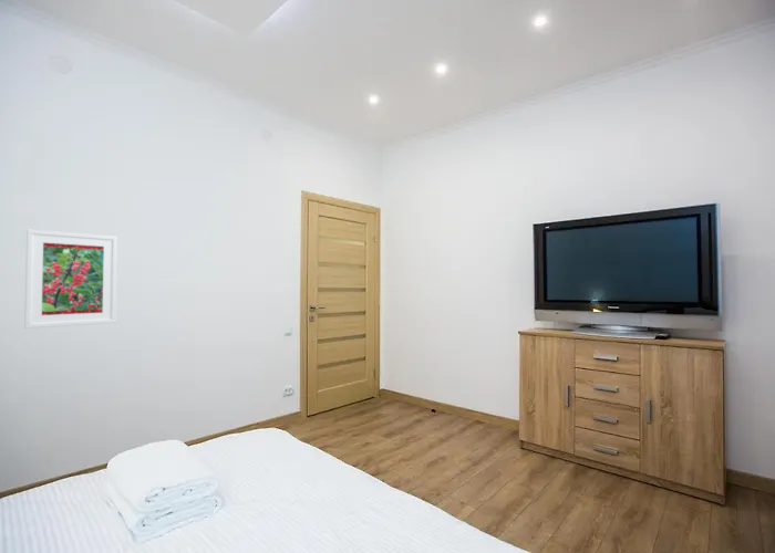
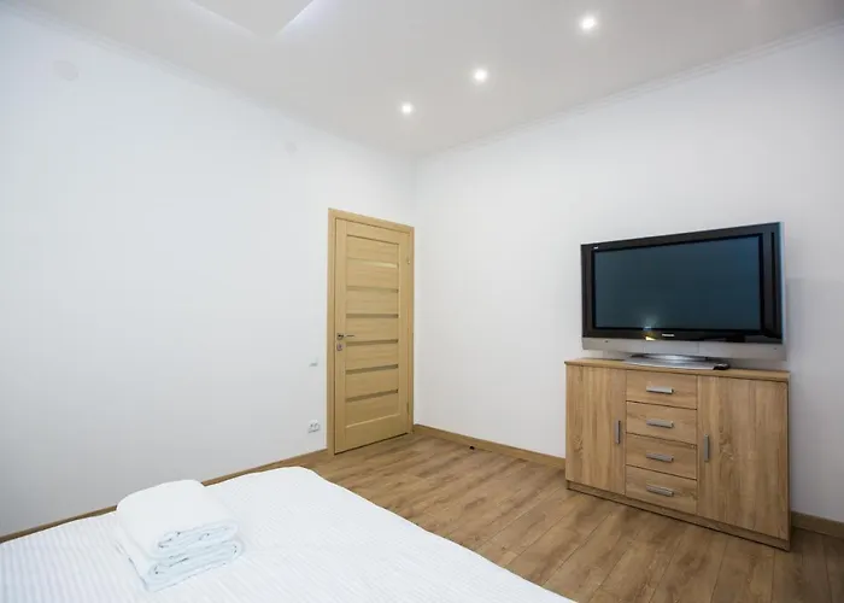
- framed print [23,229,118,330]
